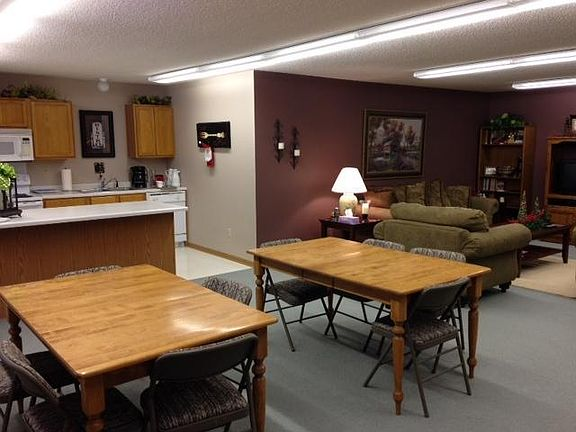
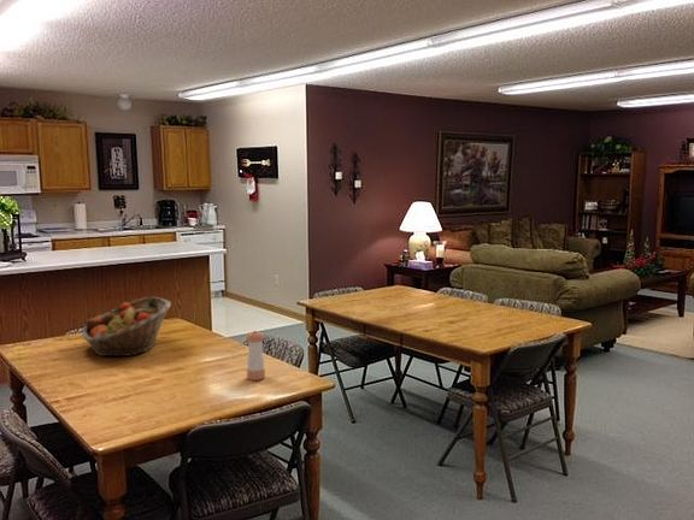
+ pepper shaker [245,330,266,382]
+ fruit basket [81,296,172,358]
